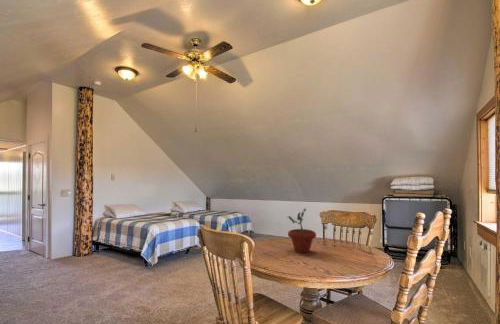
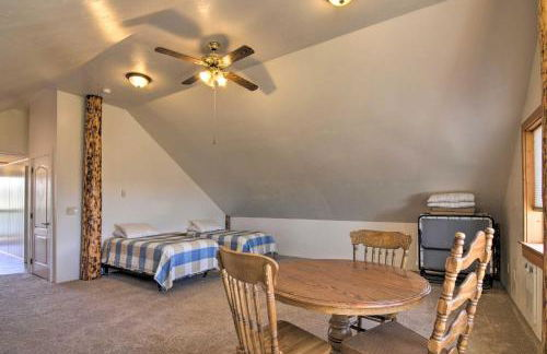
- potted plant [286,206,317,254]
